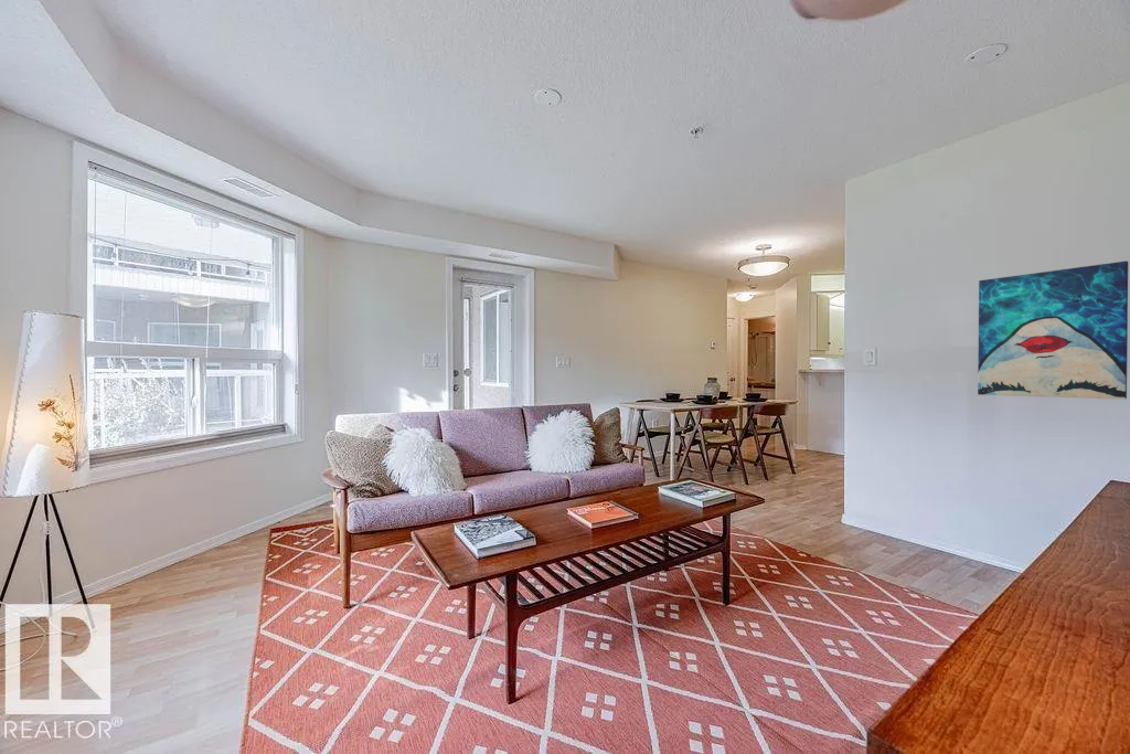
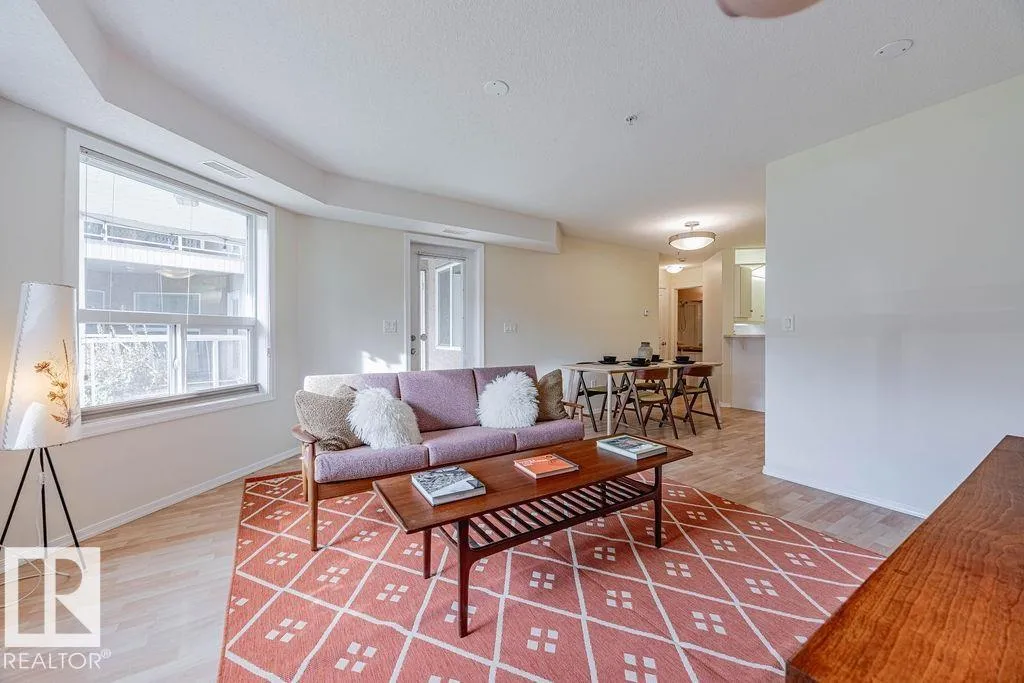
- wall art [977,259,1129,400]
